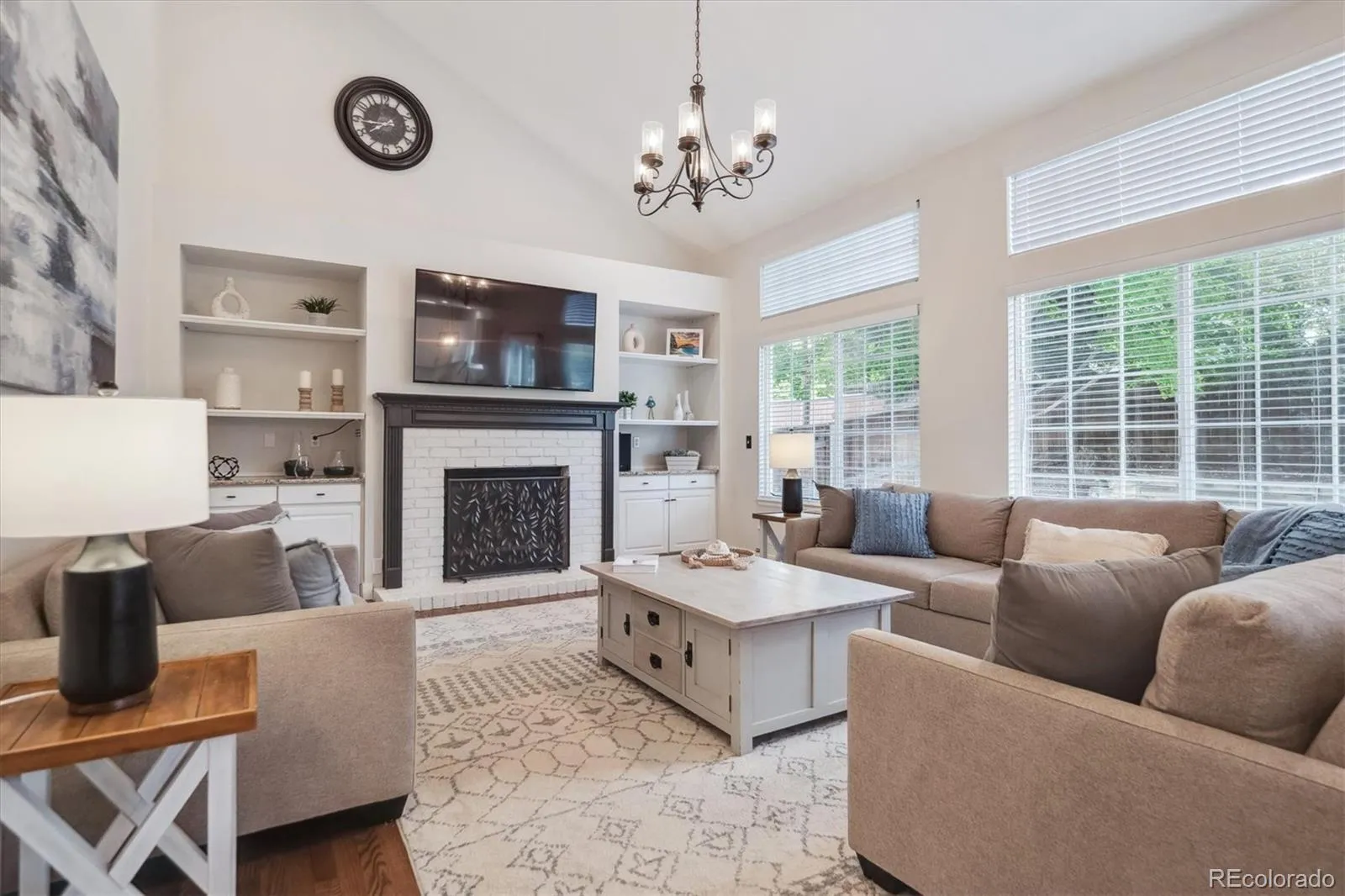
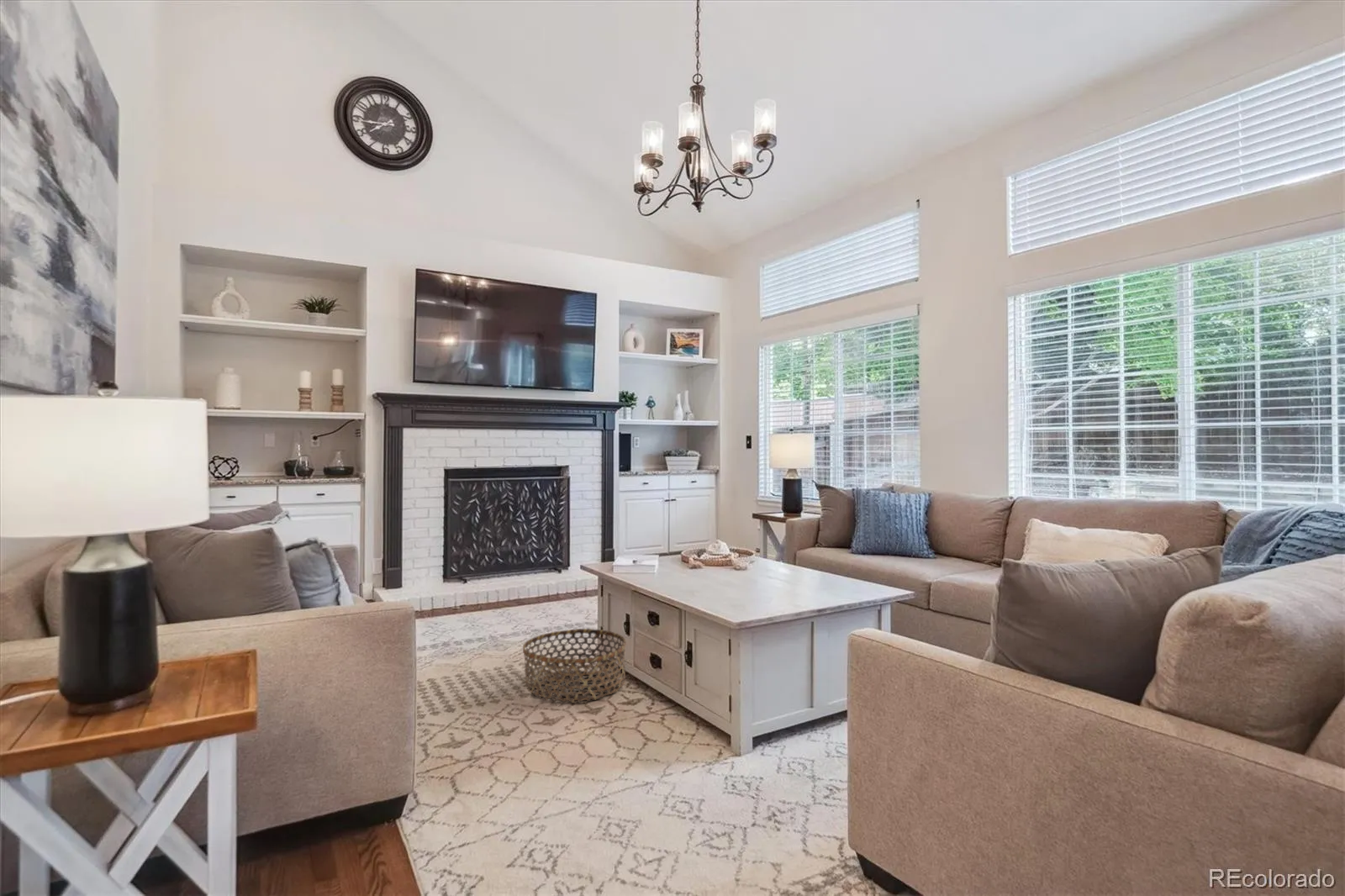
+ basket [522,628,627,704]
